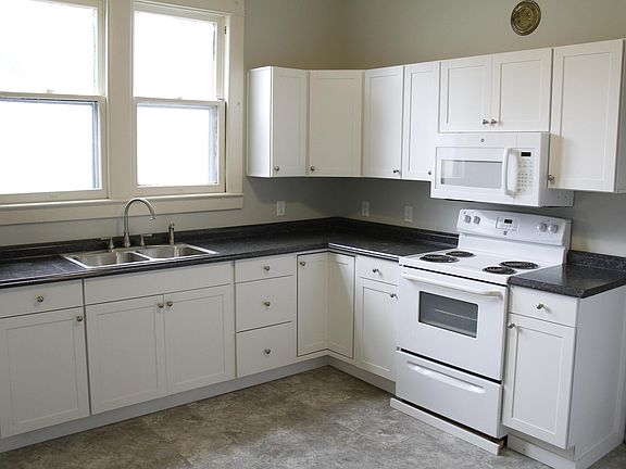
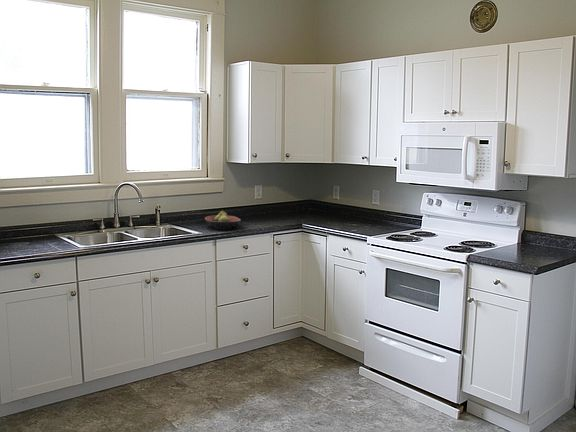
+ fruit bowl [204,210,242,231]
